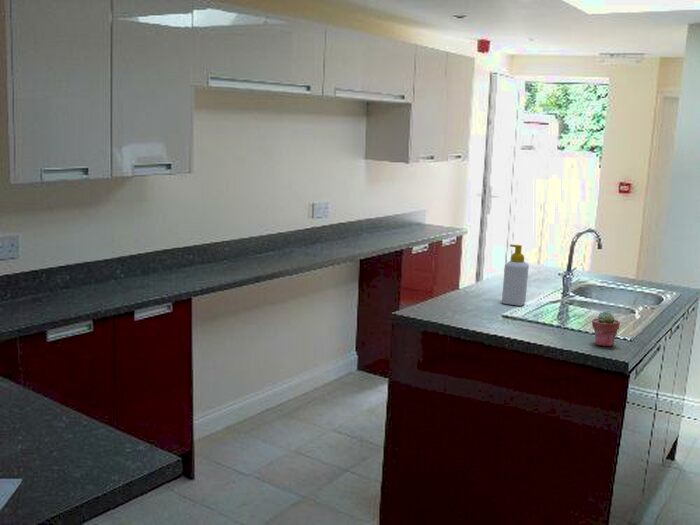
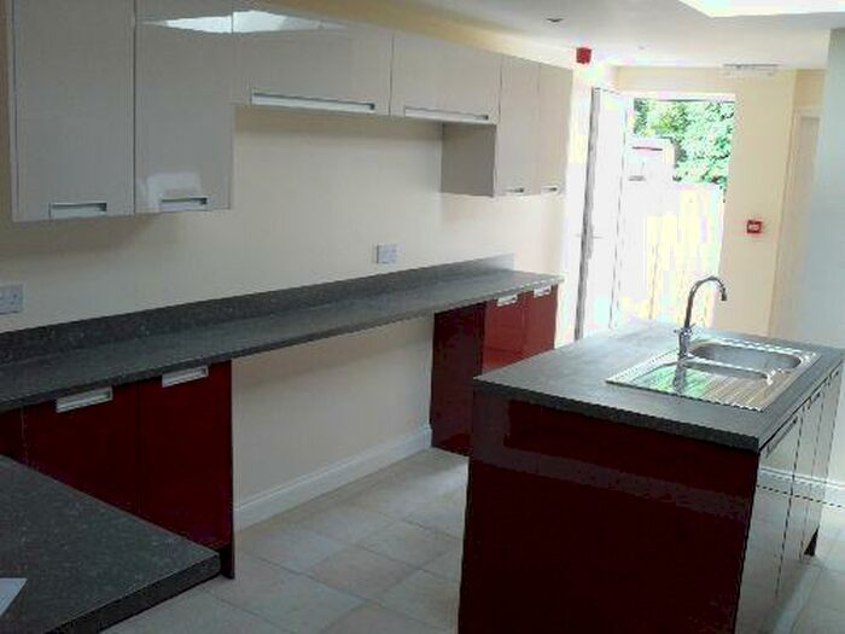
- soap bottle [501,243,530,307]
- potted succulent [591,310,621,347]
